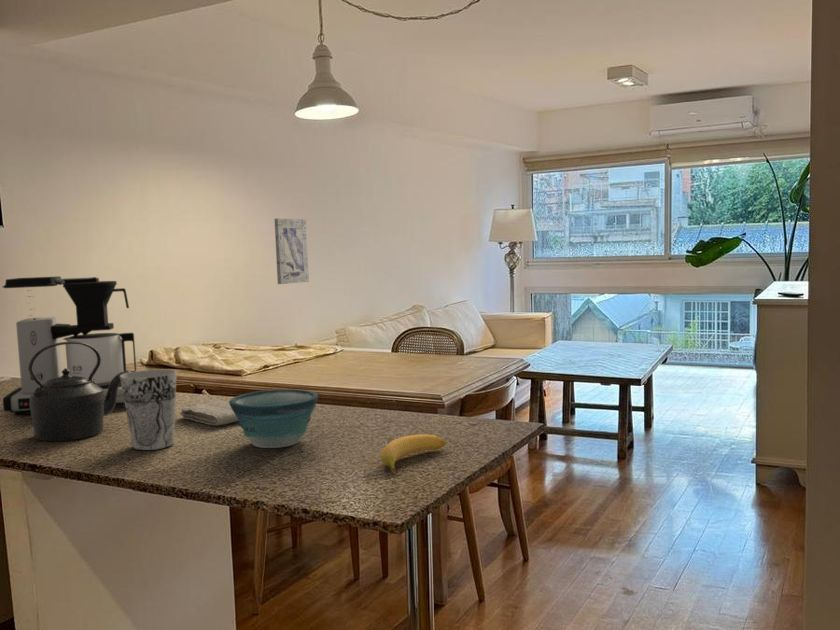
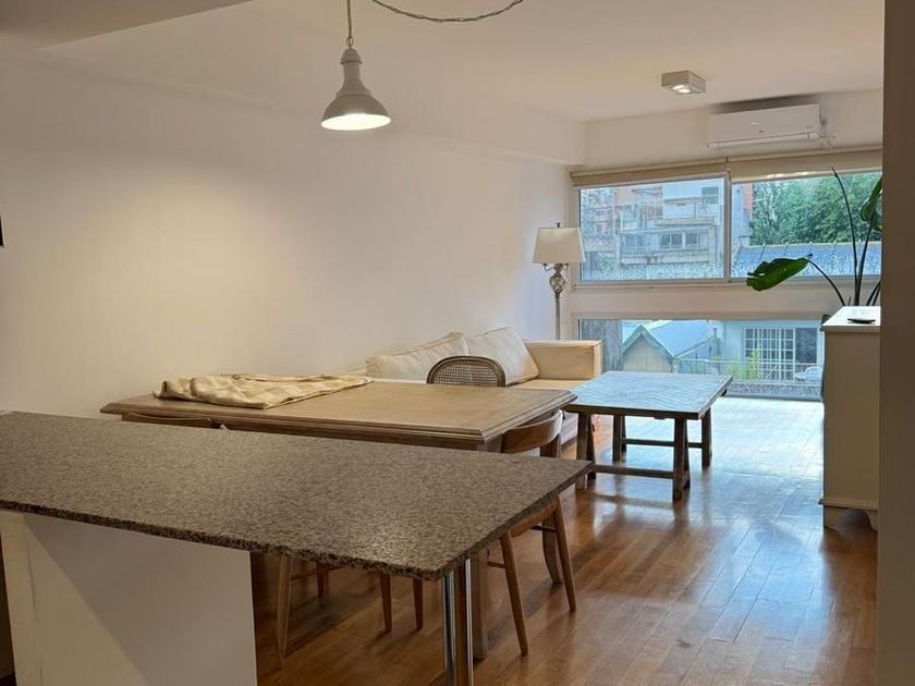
- cup [120,368,178,451]
- coffee maker [1,275,137,416]
- banana [379,433,446,475]
- kettle [28,341,131,442]
- wall art [274,217,310,285]
- washcloth [179,399,239,427]
- bowl [228,388,319,449]
